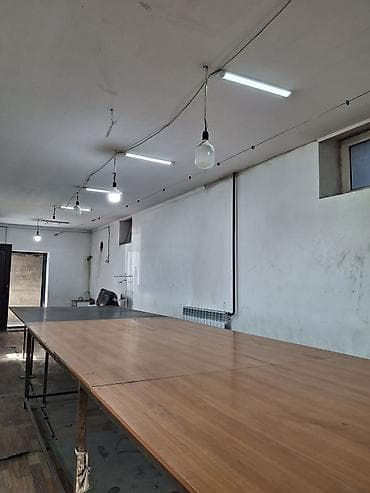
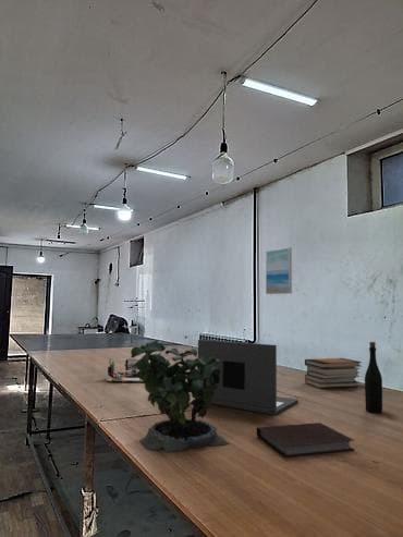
+ wall art [265,246,293,295]
+ laptop [197,339,300,416]
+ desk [106,357,145,383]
+ book stack [304,357,363,389]
+ notebook [256,422,355,459]
+ potted plant [130,334,231,453]
+ bottle [364,341,383,414]
